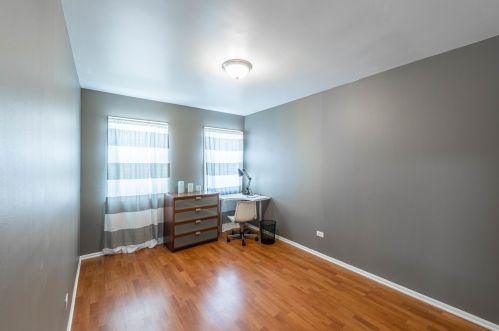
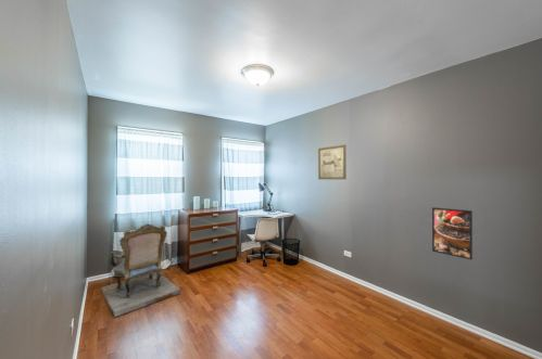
+ wall art [317,144,348,180]
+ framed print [431,206,474,260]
+ armchair [100,222,181,318]
